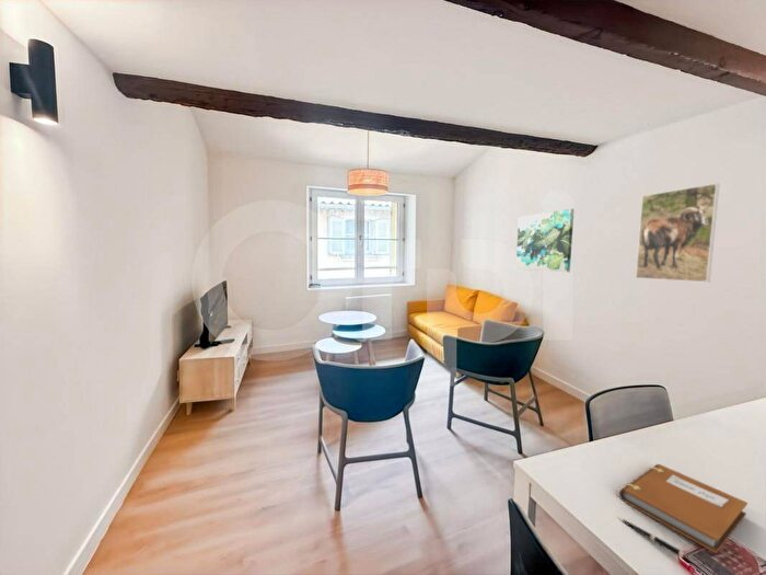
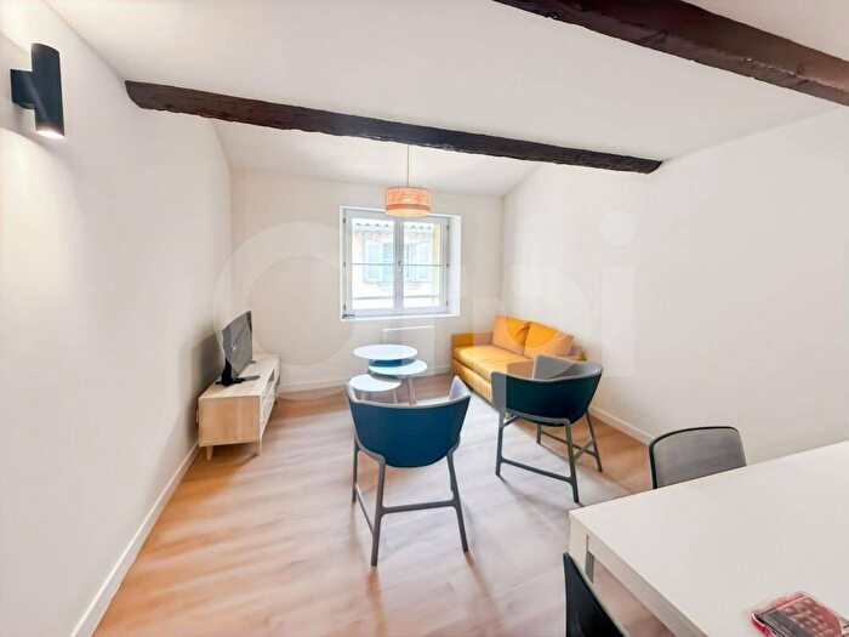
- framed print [635,183,720,284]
- pen [616,516,685,559]
- notebook [618,463,748,554]
- wall art [515,208,574,273]
